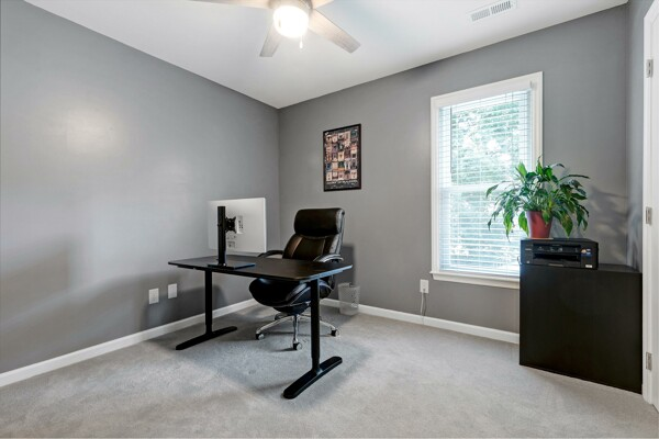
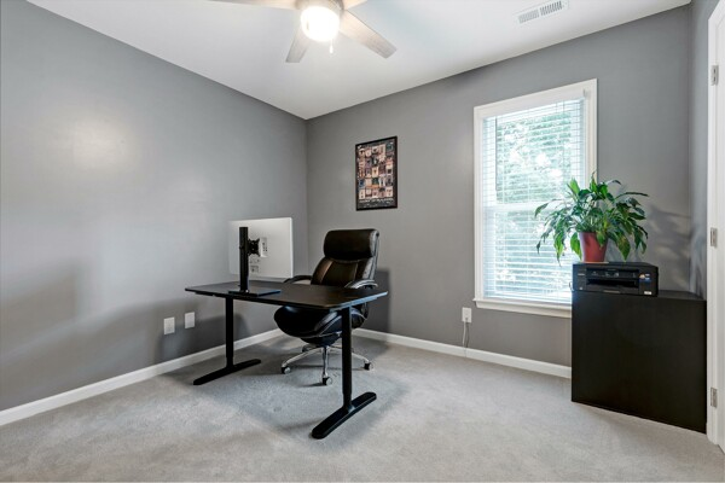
- wastebasket [337,282,361,316]
